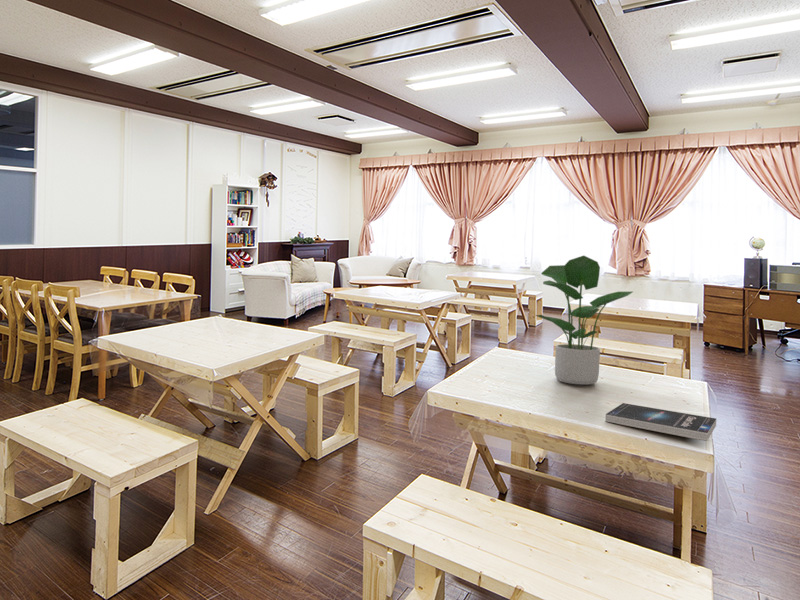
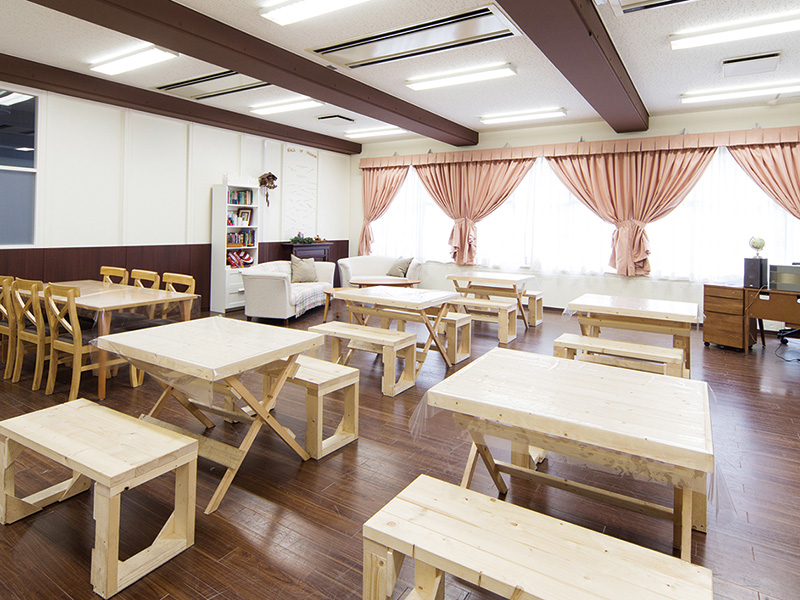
- book [604,402,717,442]
- potted plant [534,255,633,386]
